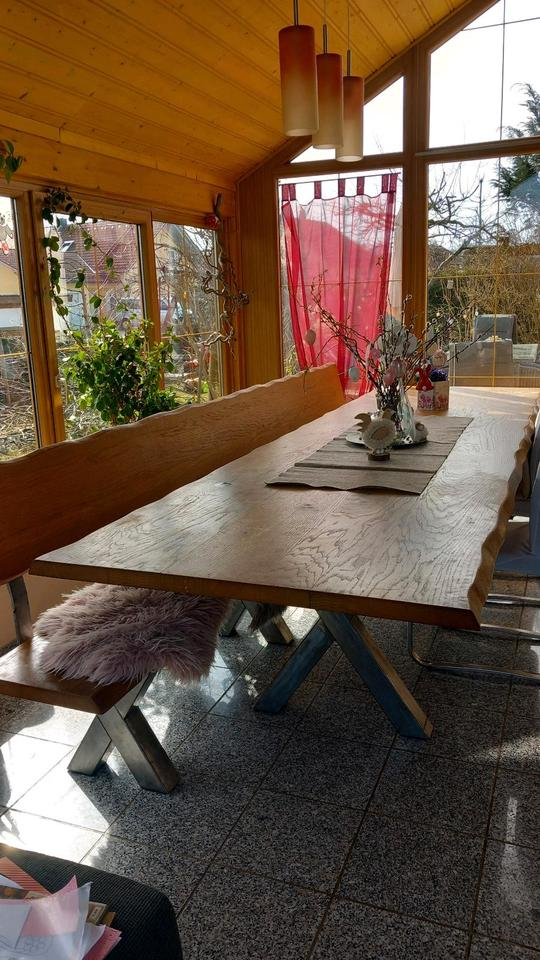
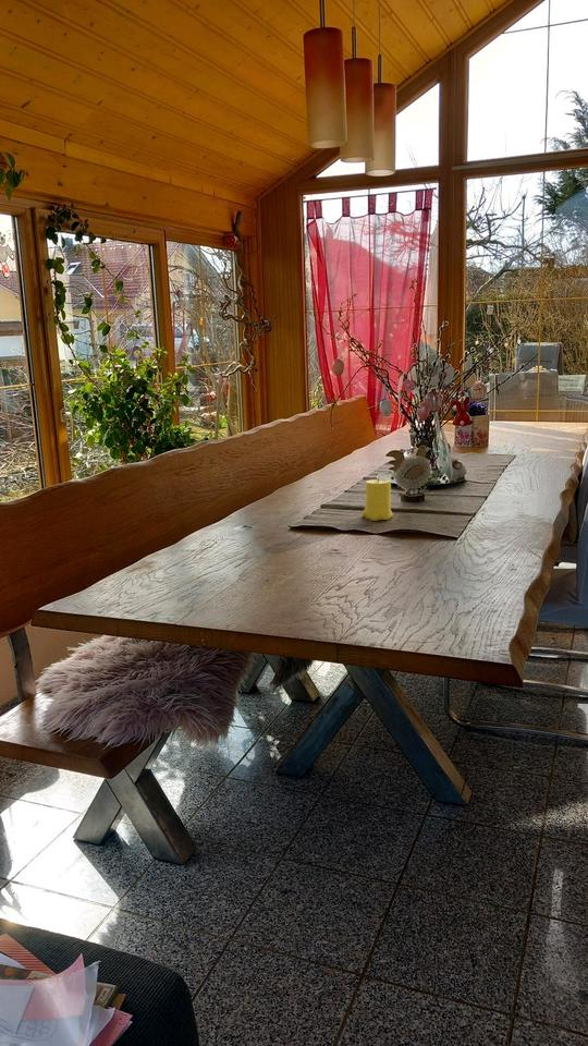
+ candle [360,476,394,522]
